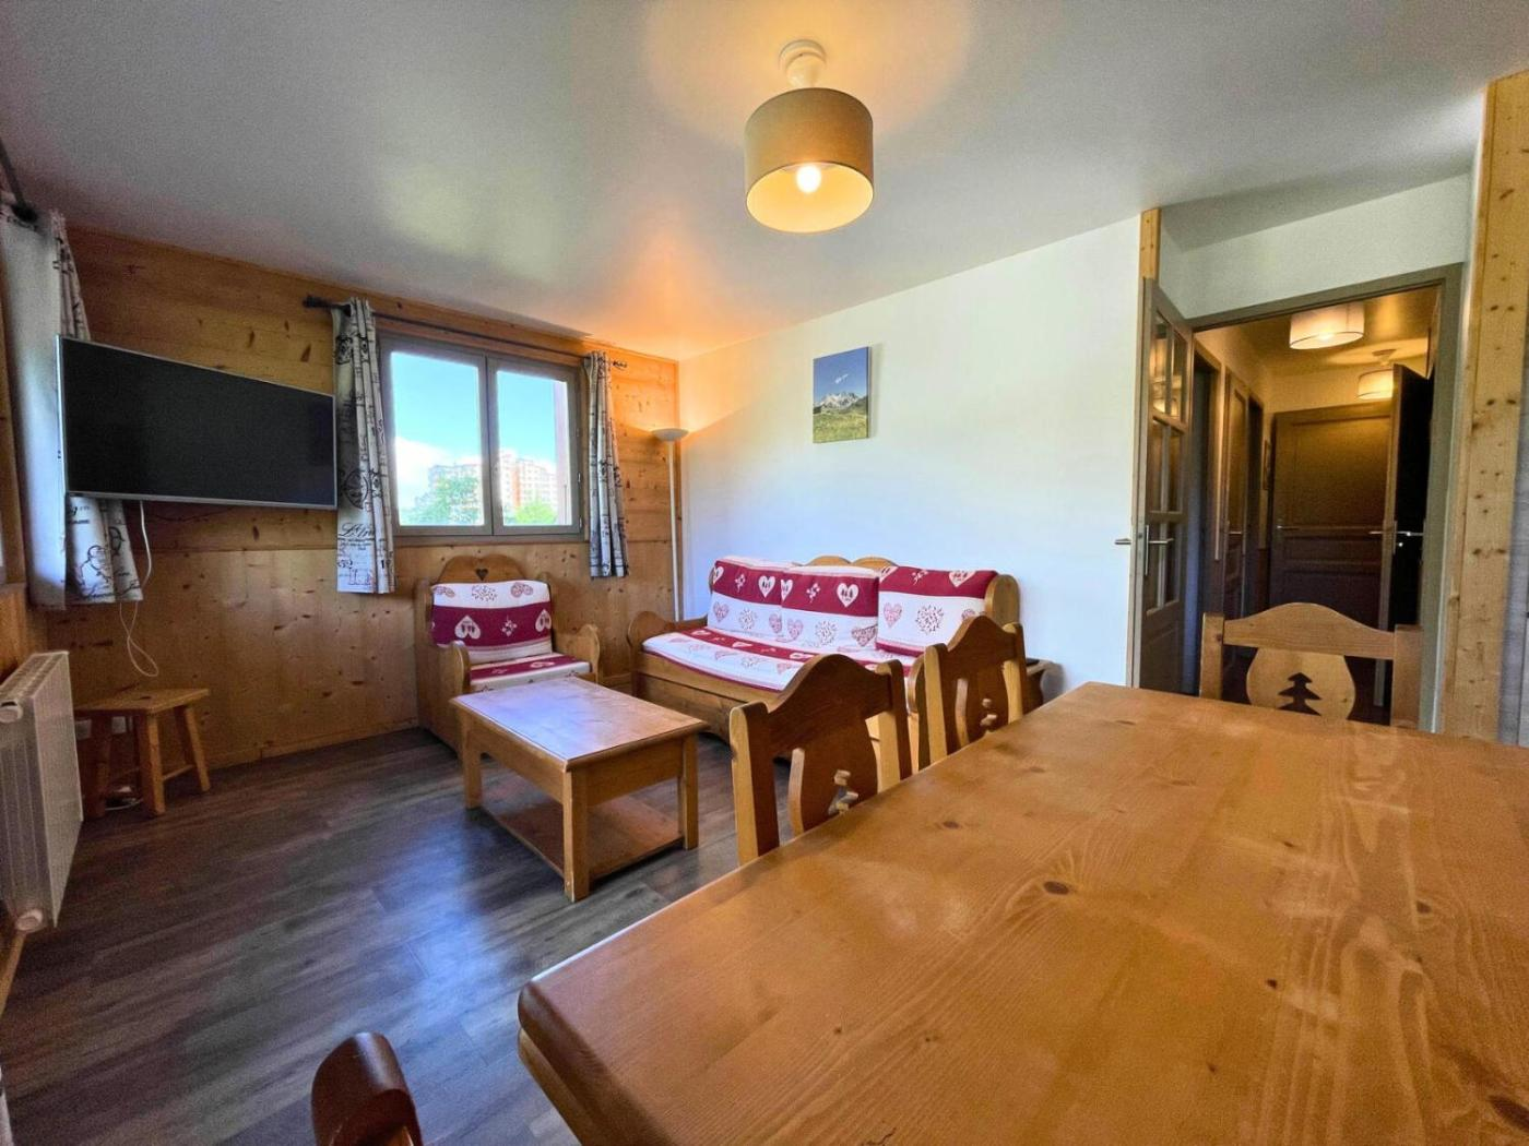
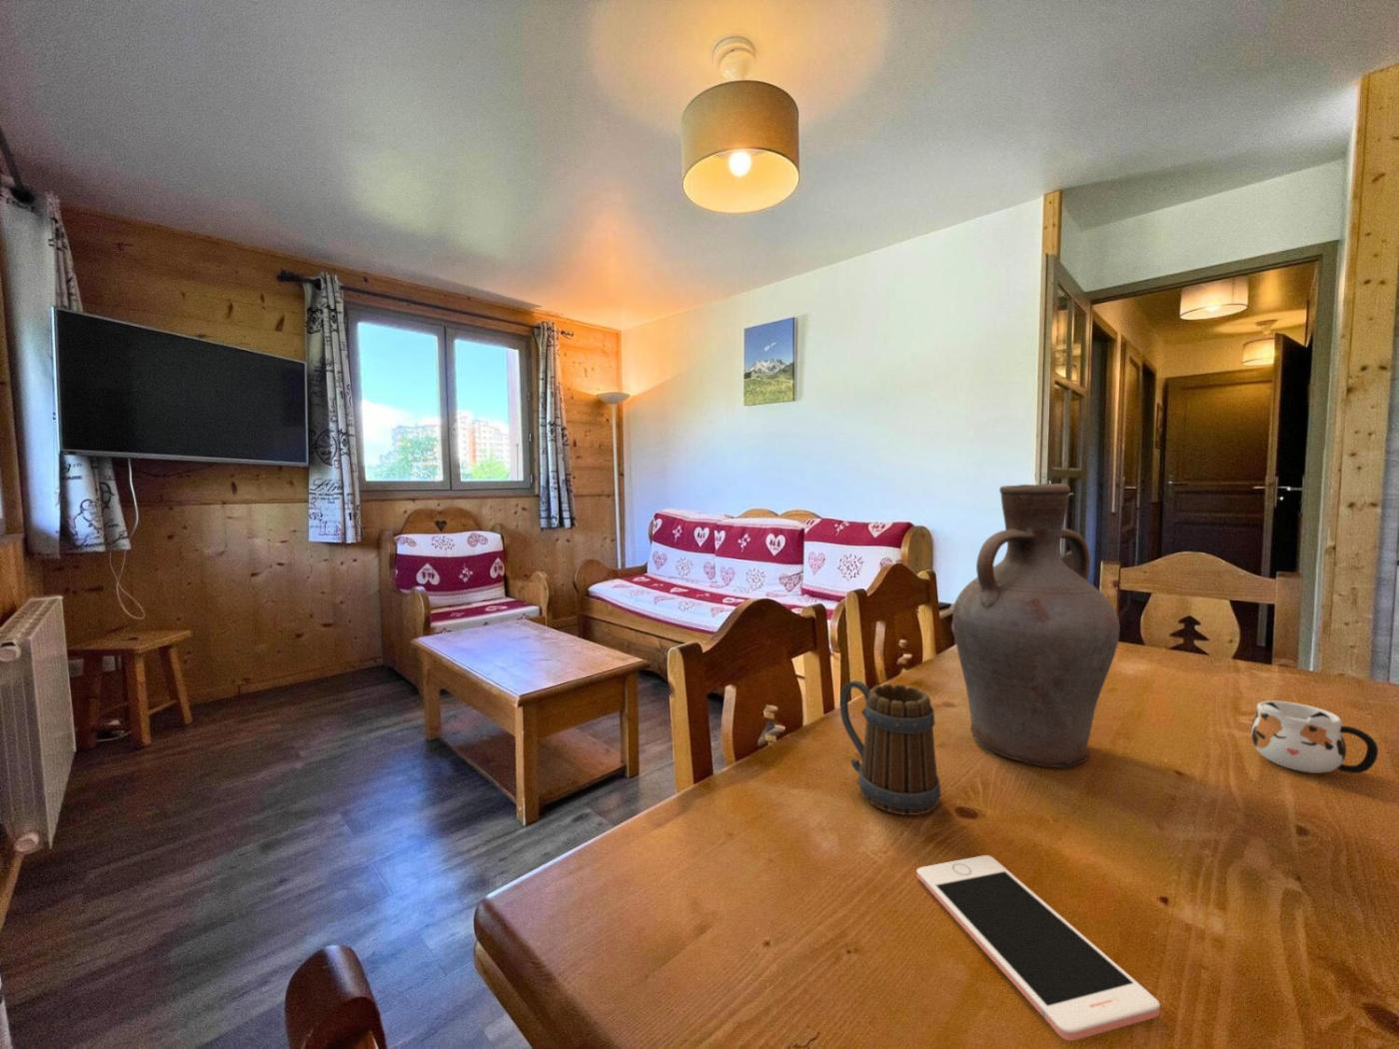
+ mug [1250,700,1379,775]
+ vase [952,483,1120,768]
+ mug [839,680,942,817]
+ cell phone [917,854,1161,1042]
